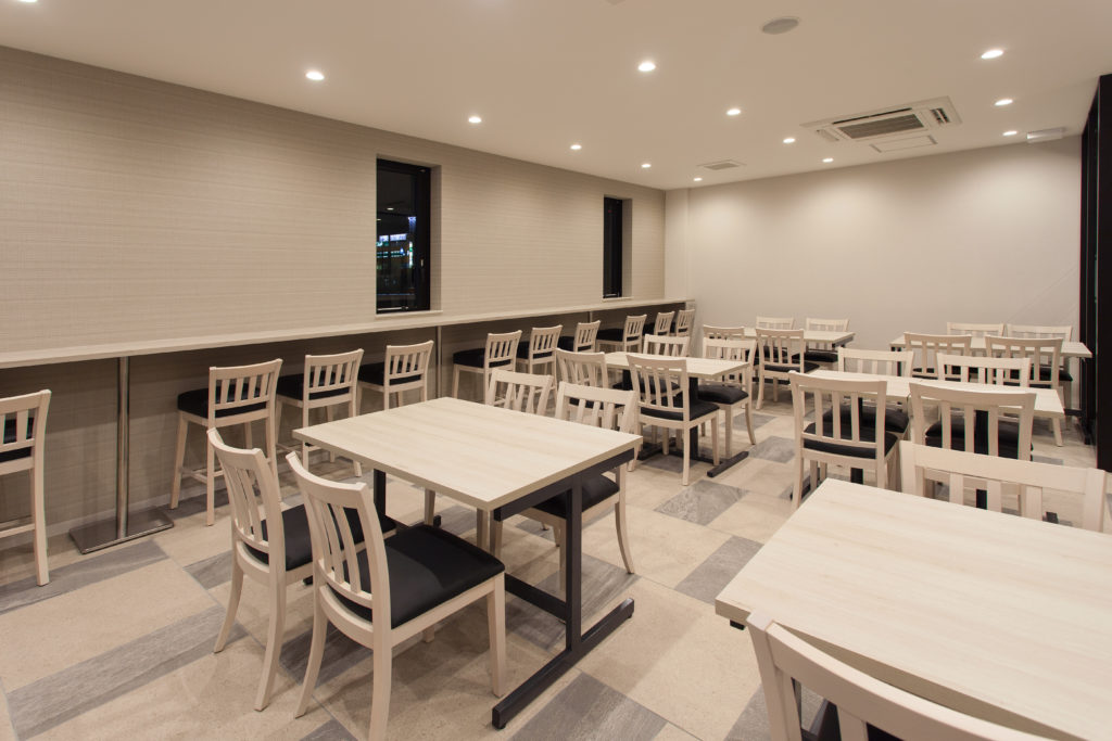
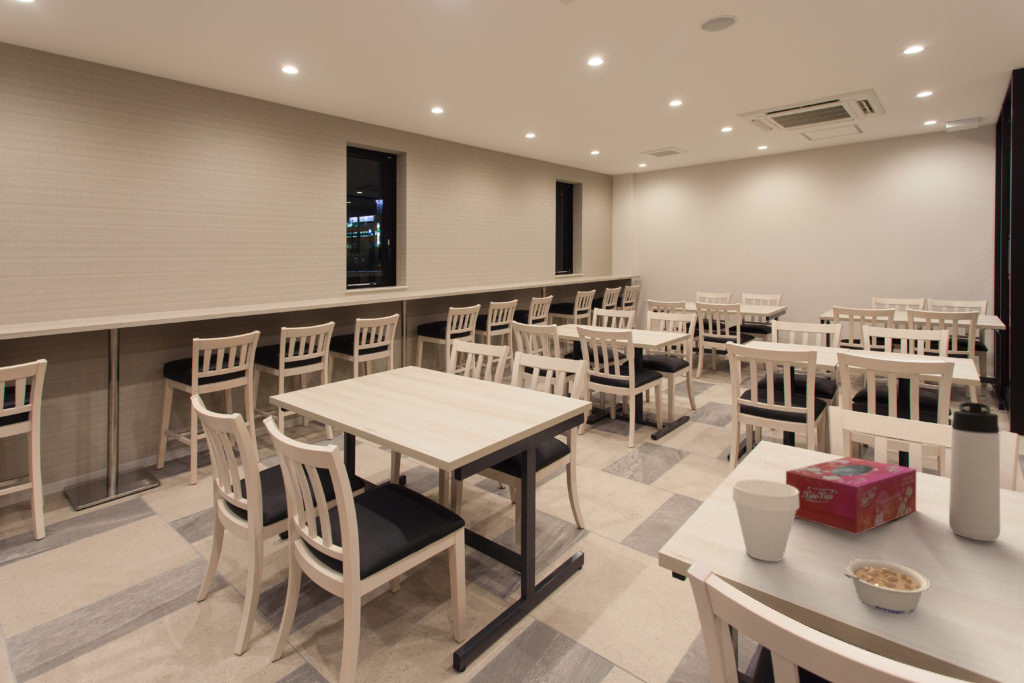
+ legume [841,558,932,615]
+ tissue box [785,456,917,536]
+ thermos bottle [948,401,1001,542]
+ cup [731,479,799,562]
